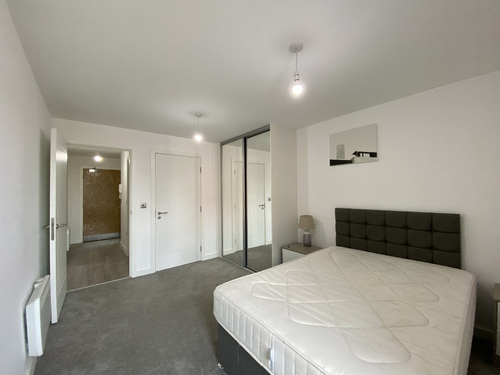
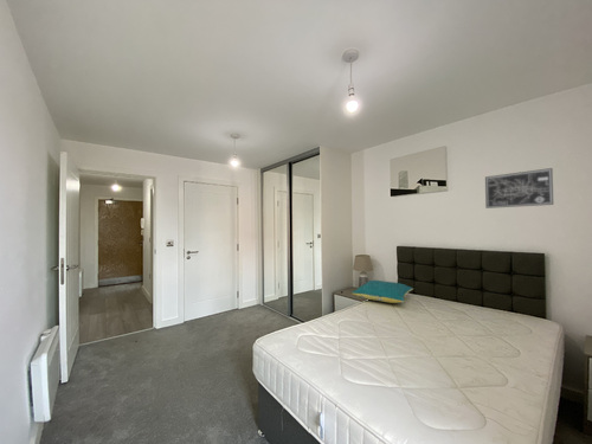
+ wall art [484,167,554,210]
+ pillow [350,279,414,304]
